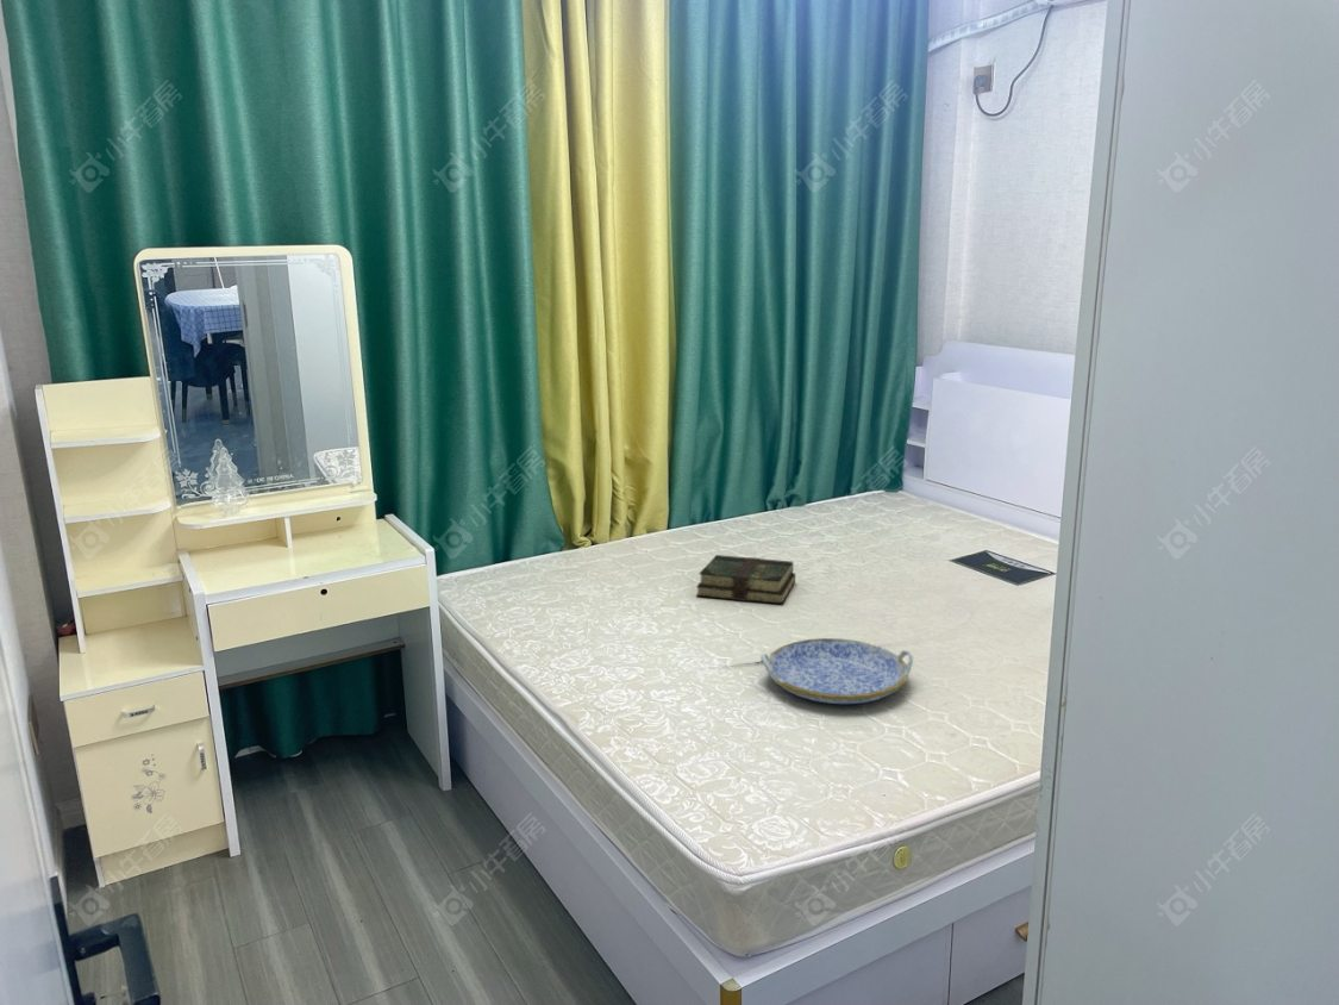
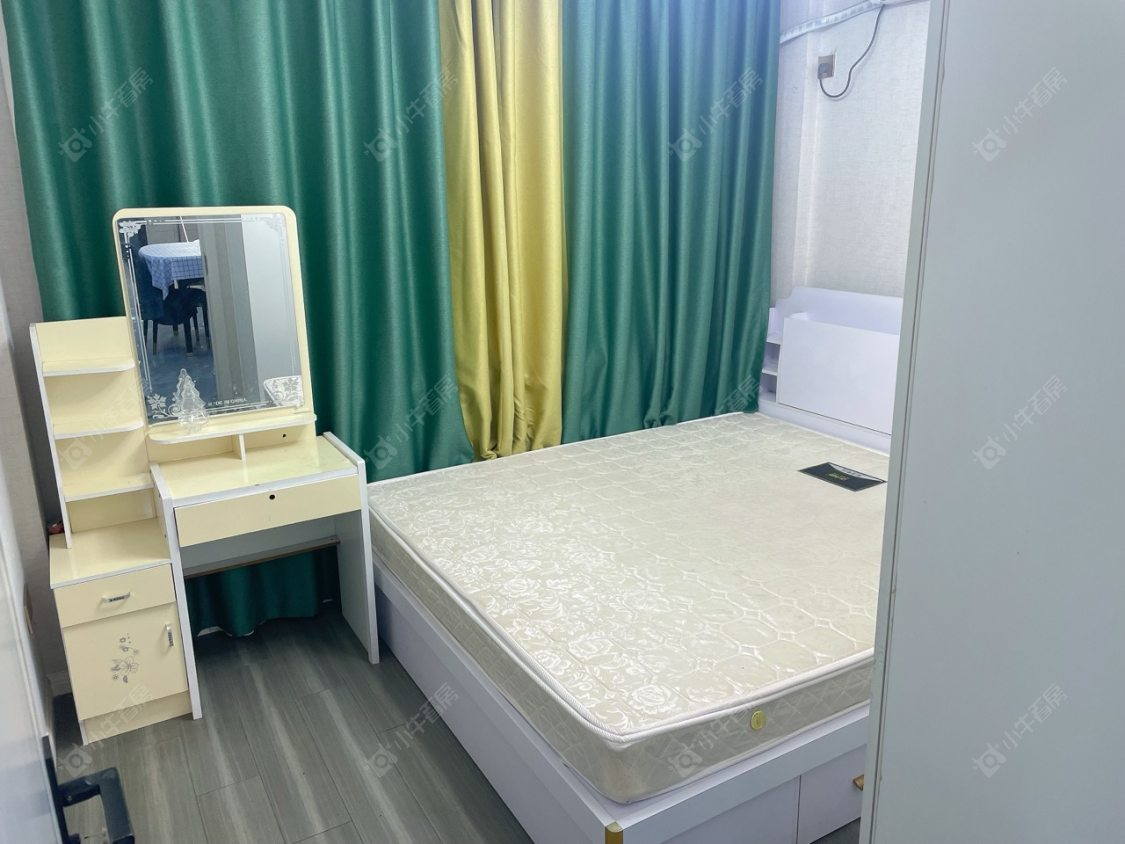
- serving tray [759,637,914,705]
- book [695,554,796,605]
